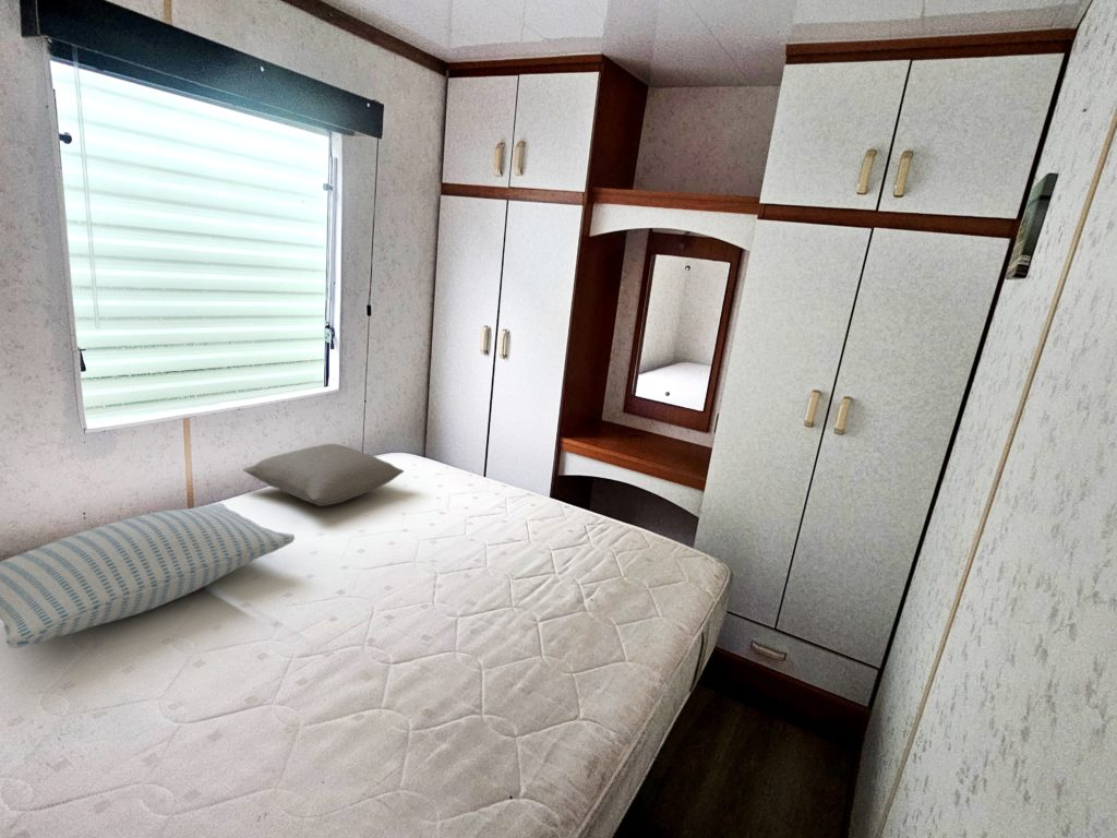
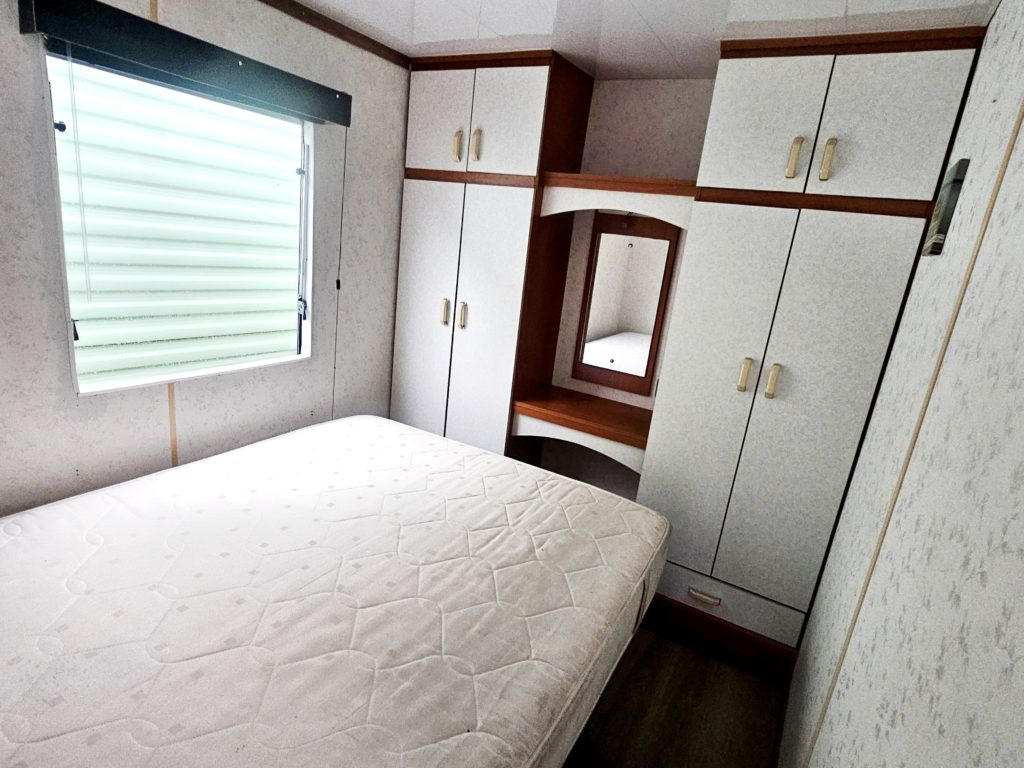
- pillow [242,443,405,507]
- pillow [0,502,296,649]
